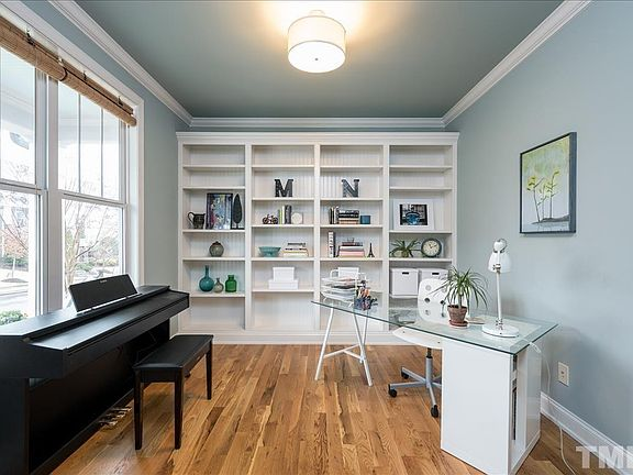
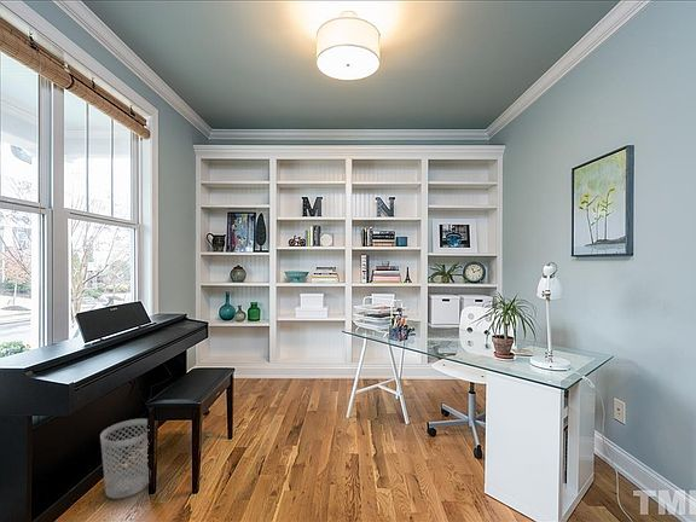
+ wastebasket [99,418,150,500]
